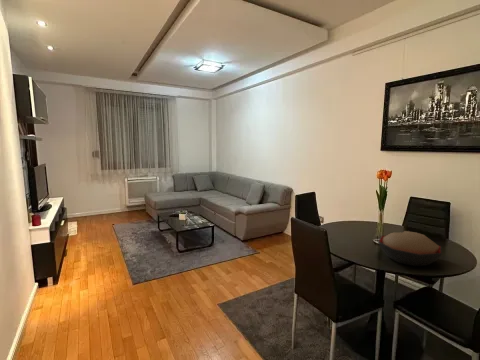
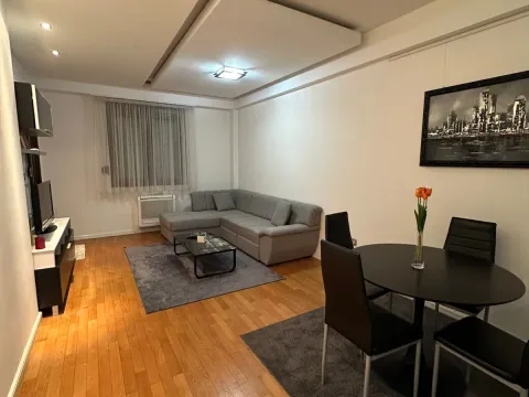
- decorative bowl [377,230,443,267]
